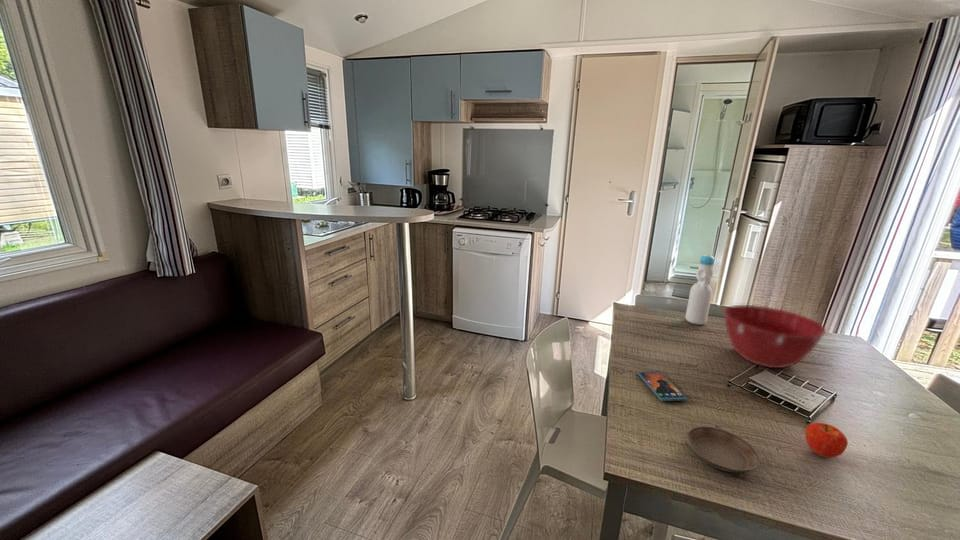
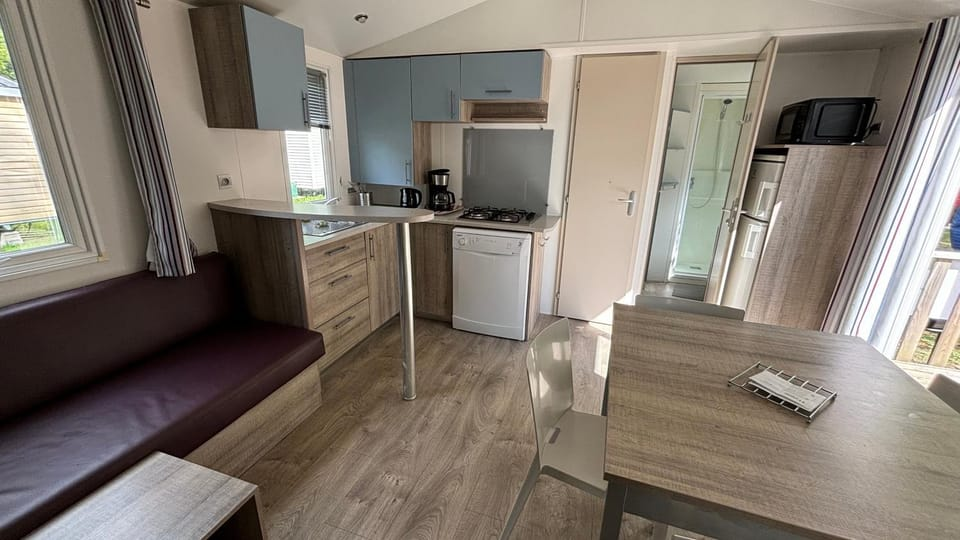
- fruit [804,421,849,459]
- bottle [685,254,715,326]
- mixing bowl [722,304,827,369]
- saucer [686,425,761,473]
- smartphone [636,370,688,402]
